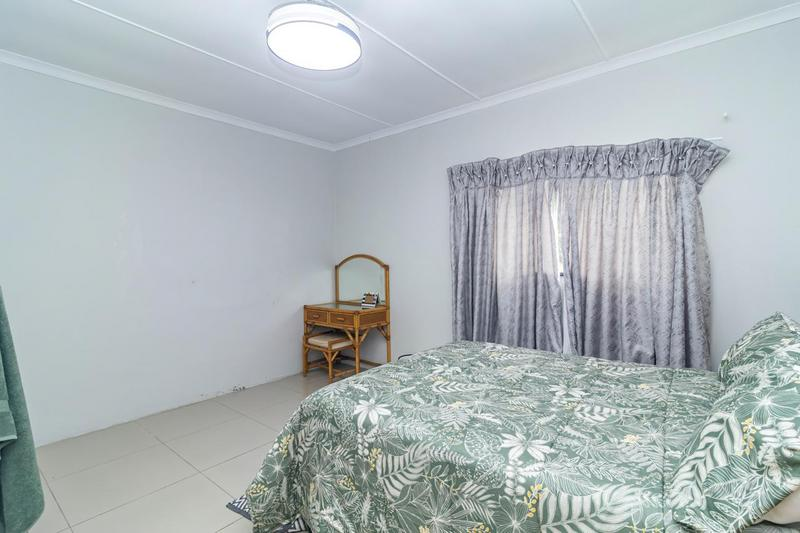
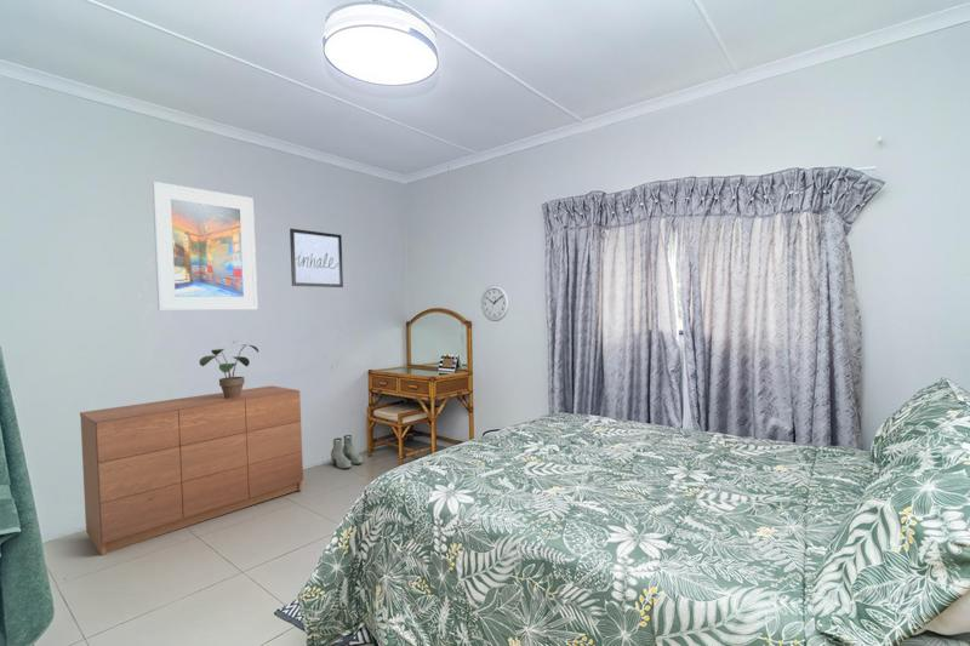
+ boots [330,434,364,470]
+ dresser [79,384,304,556]
+ potted plant [198,343,259,399]
+ wall clock [480,284,510,322]
+ wall art [289,228,344,288]
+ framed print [152,181,258,311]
